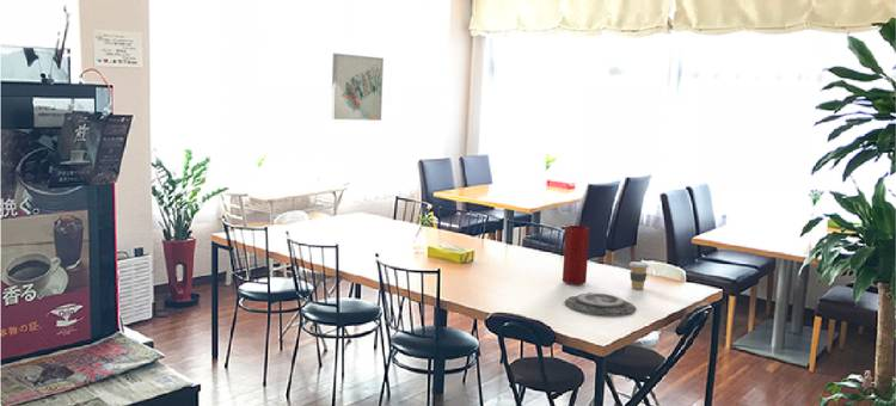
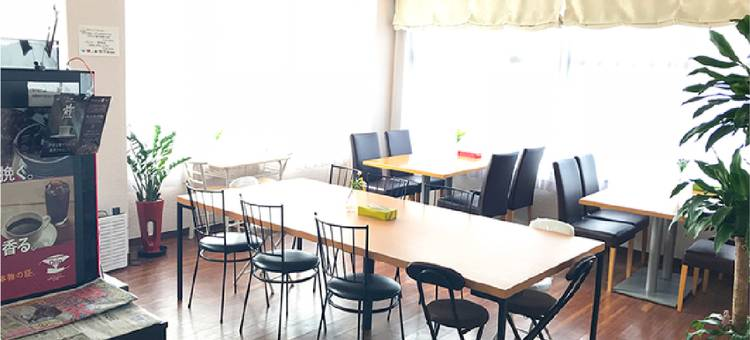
- wall art [330,53,385,122]
- coffee cup [628,260,650,290]
- vase [561,224,591,285]
- plate [564,291,637,316]
